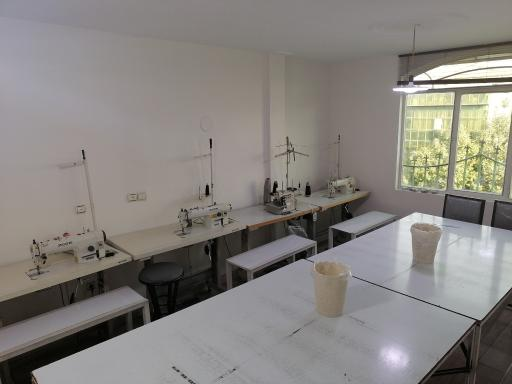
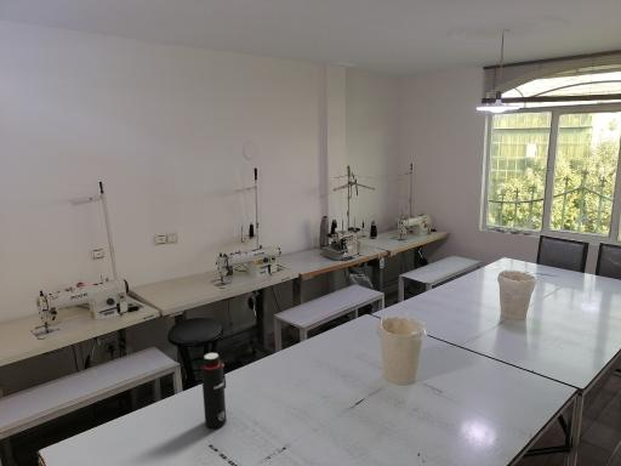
+ water bottle [200,352,227,430]
